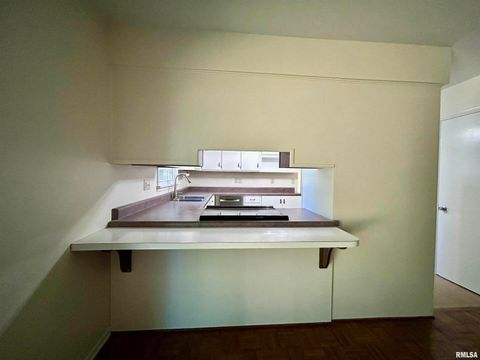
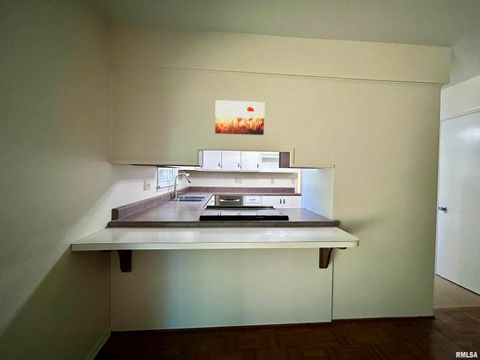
+ wall art [214,99,265,136]
